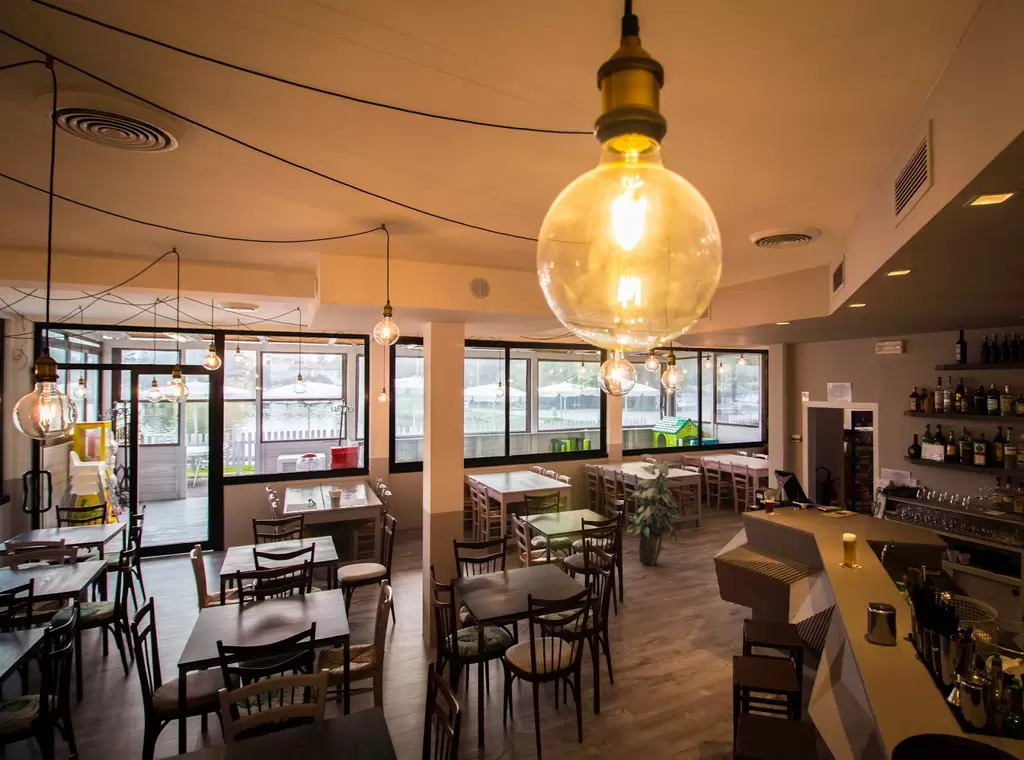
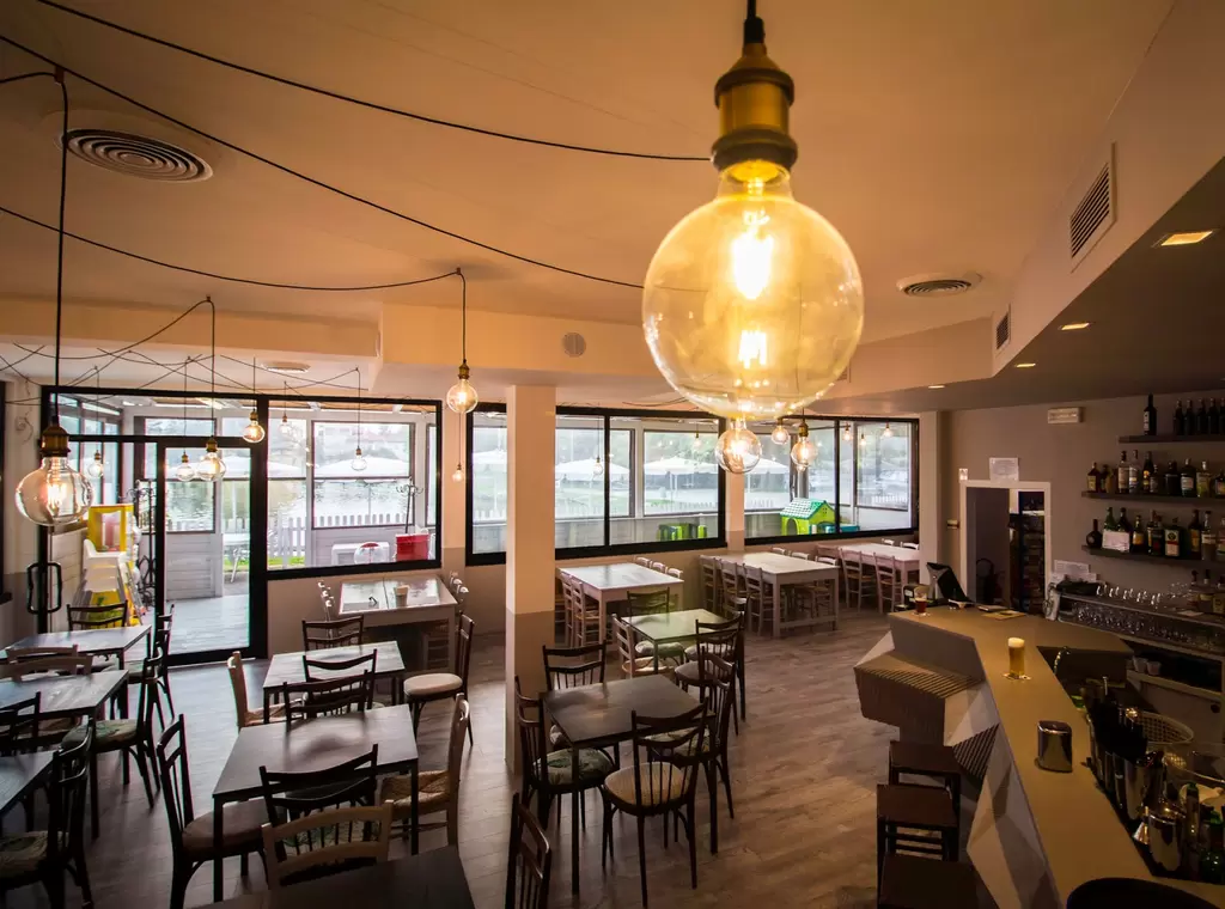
- indoor plant [624,453,686,567]
